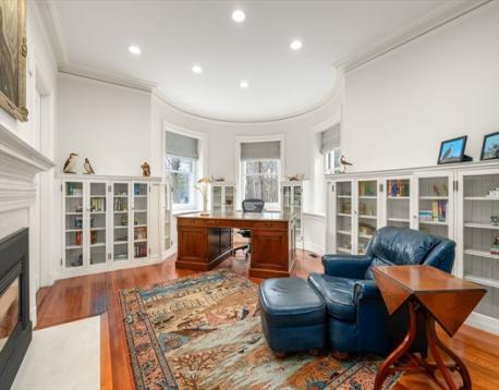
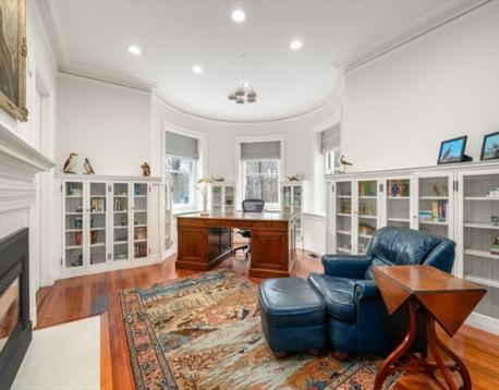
+ chandelier [227,52,258,105]
